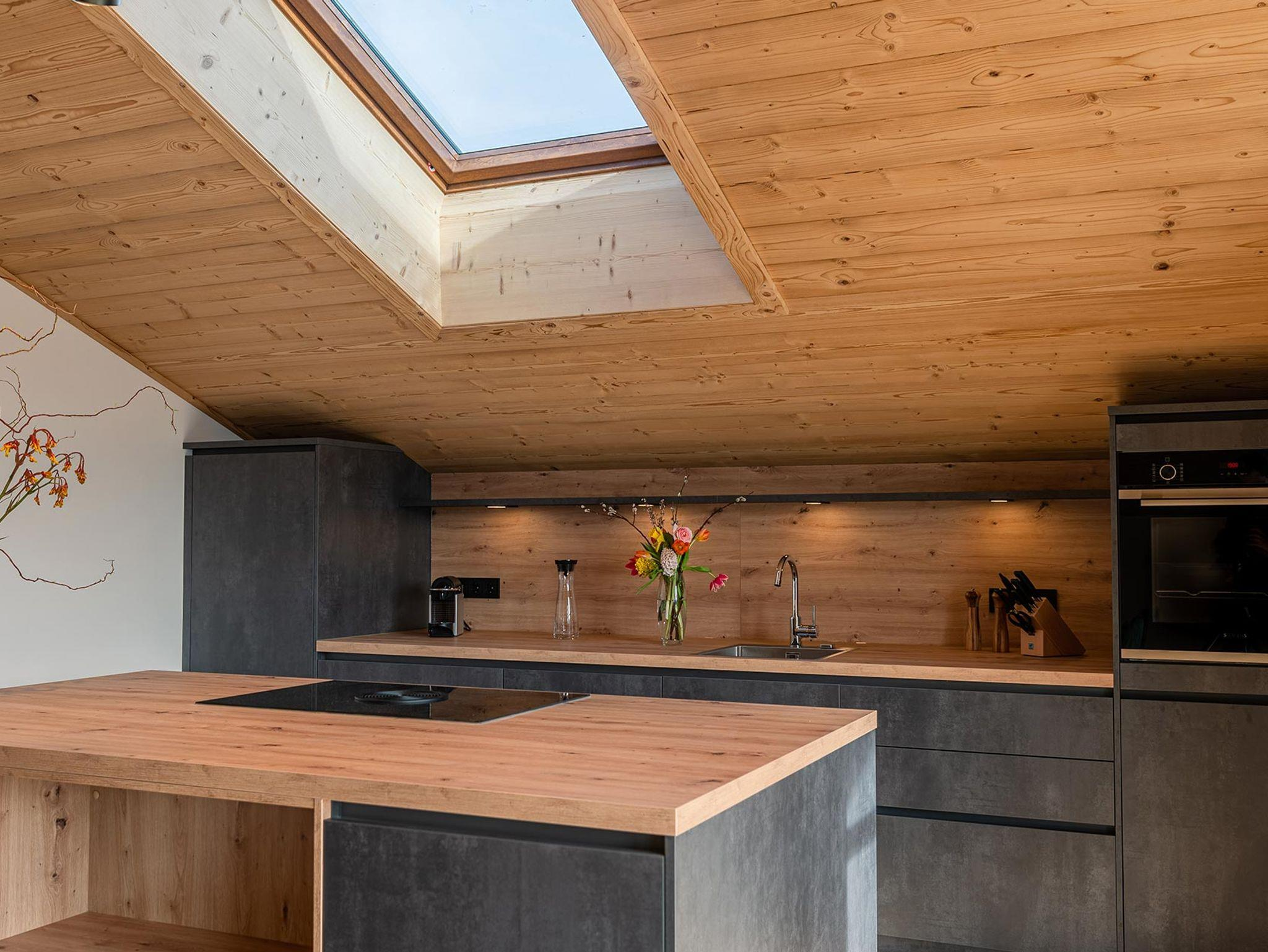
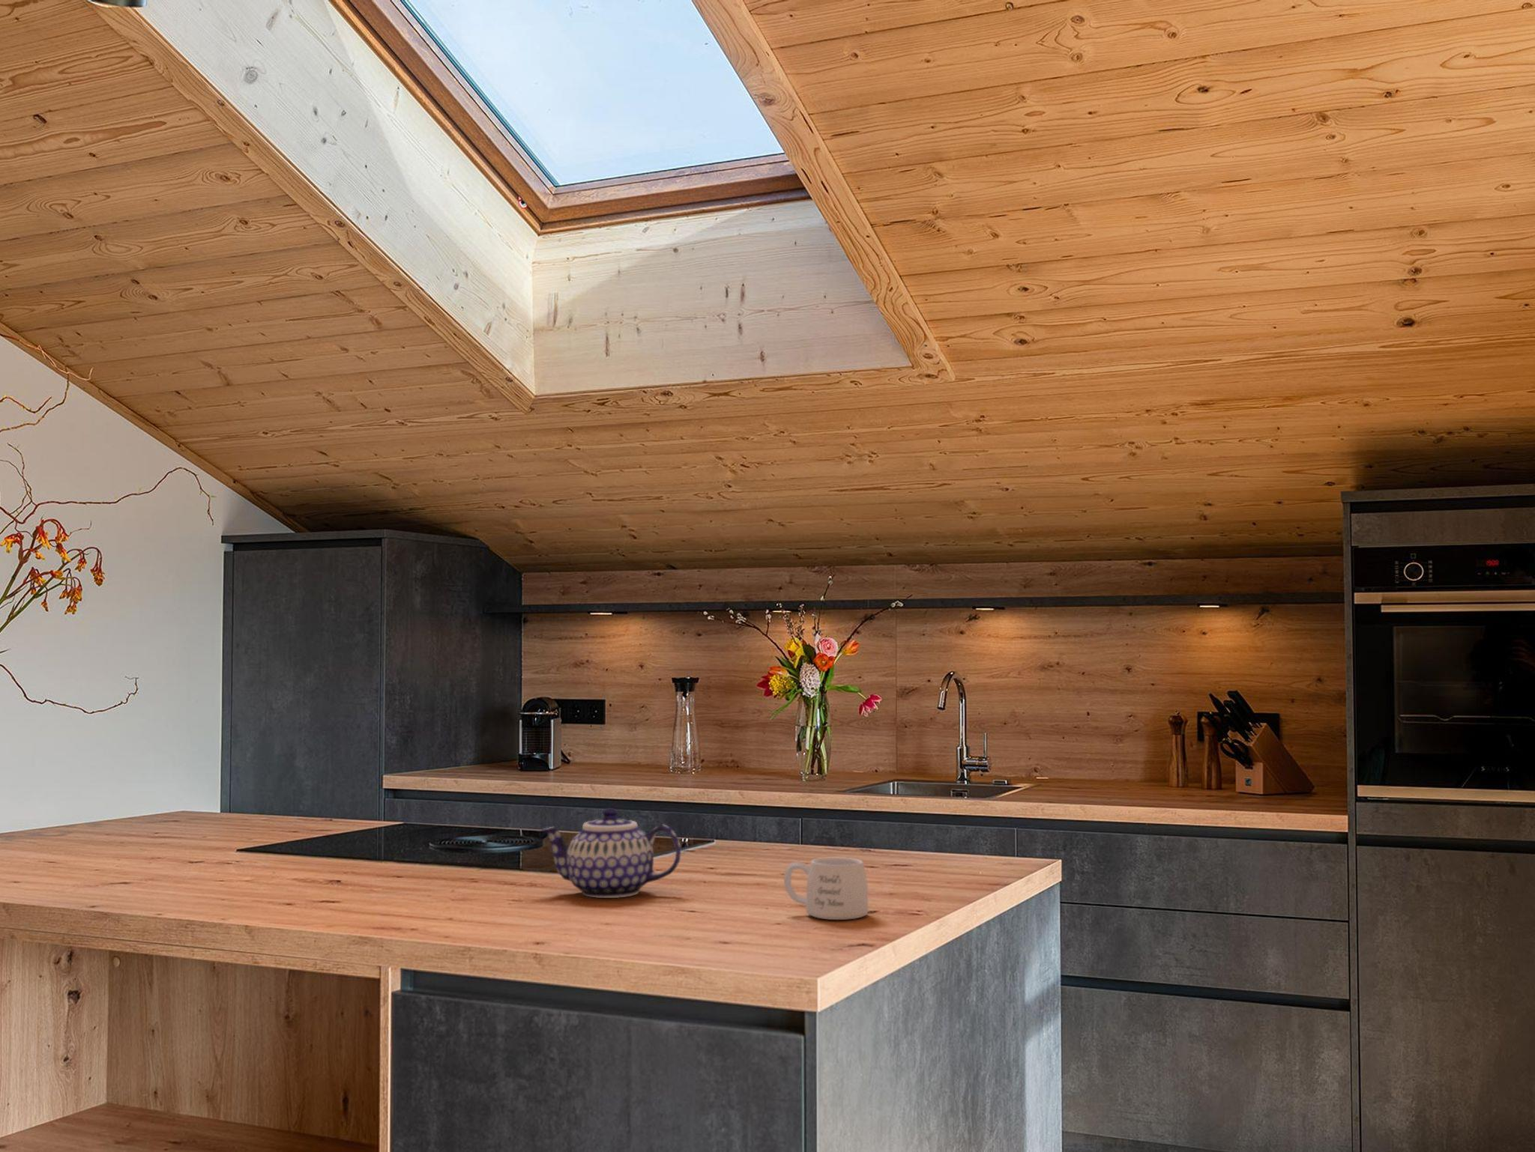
+ teapot [540,807,682,899]
+ mug [783,857,869,921]
